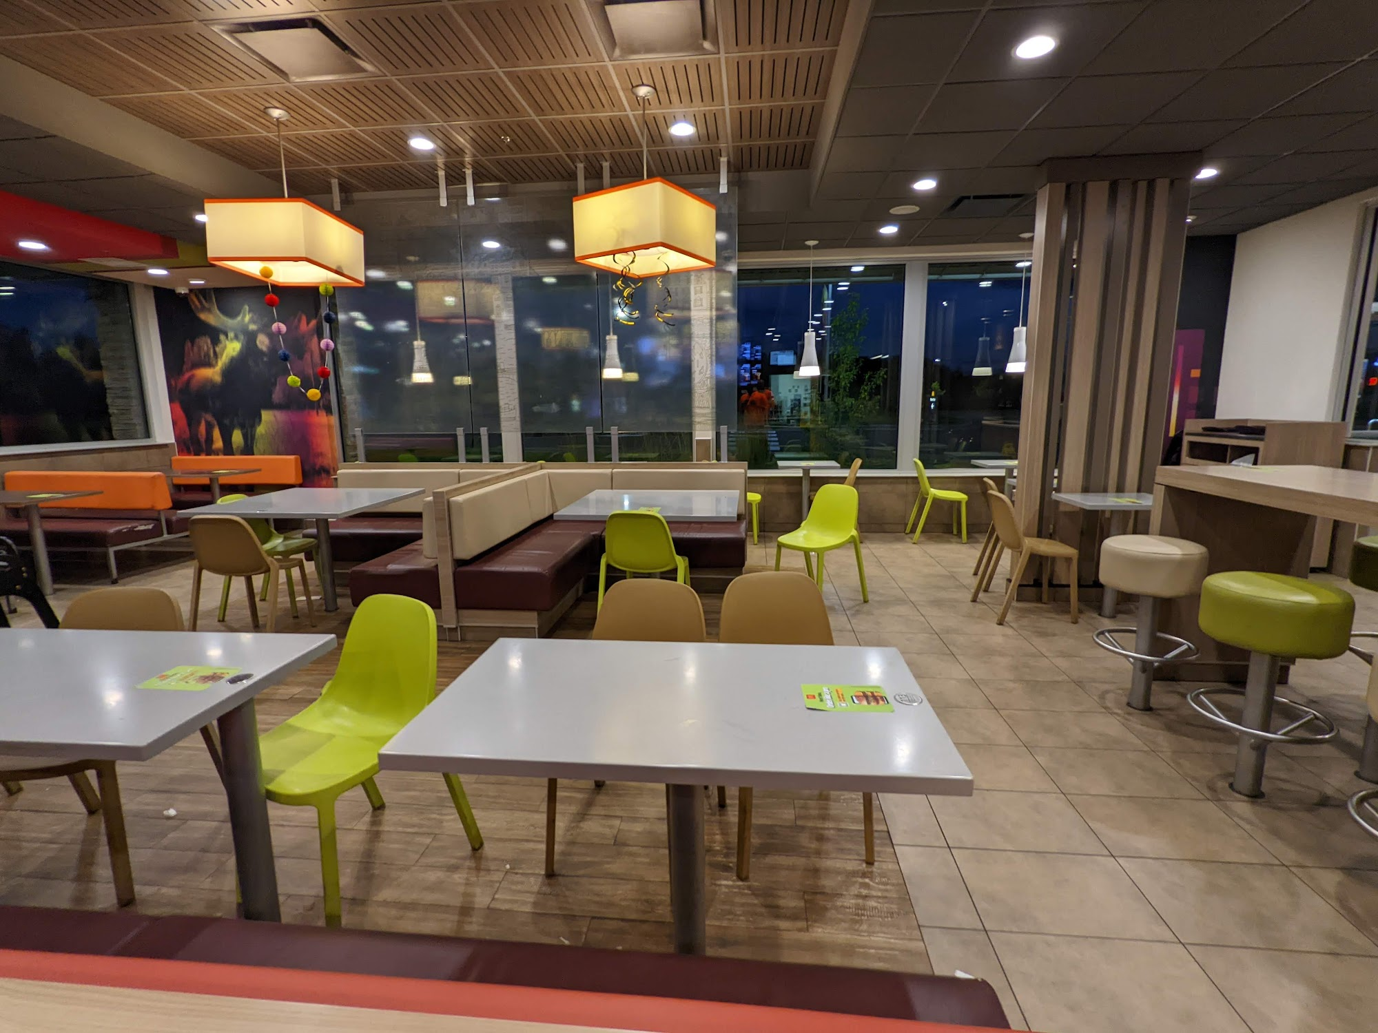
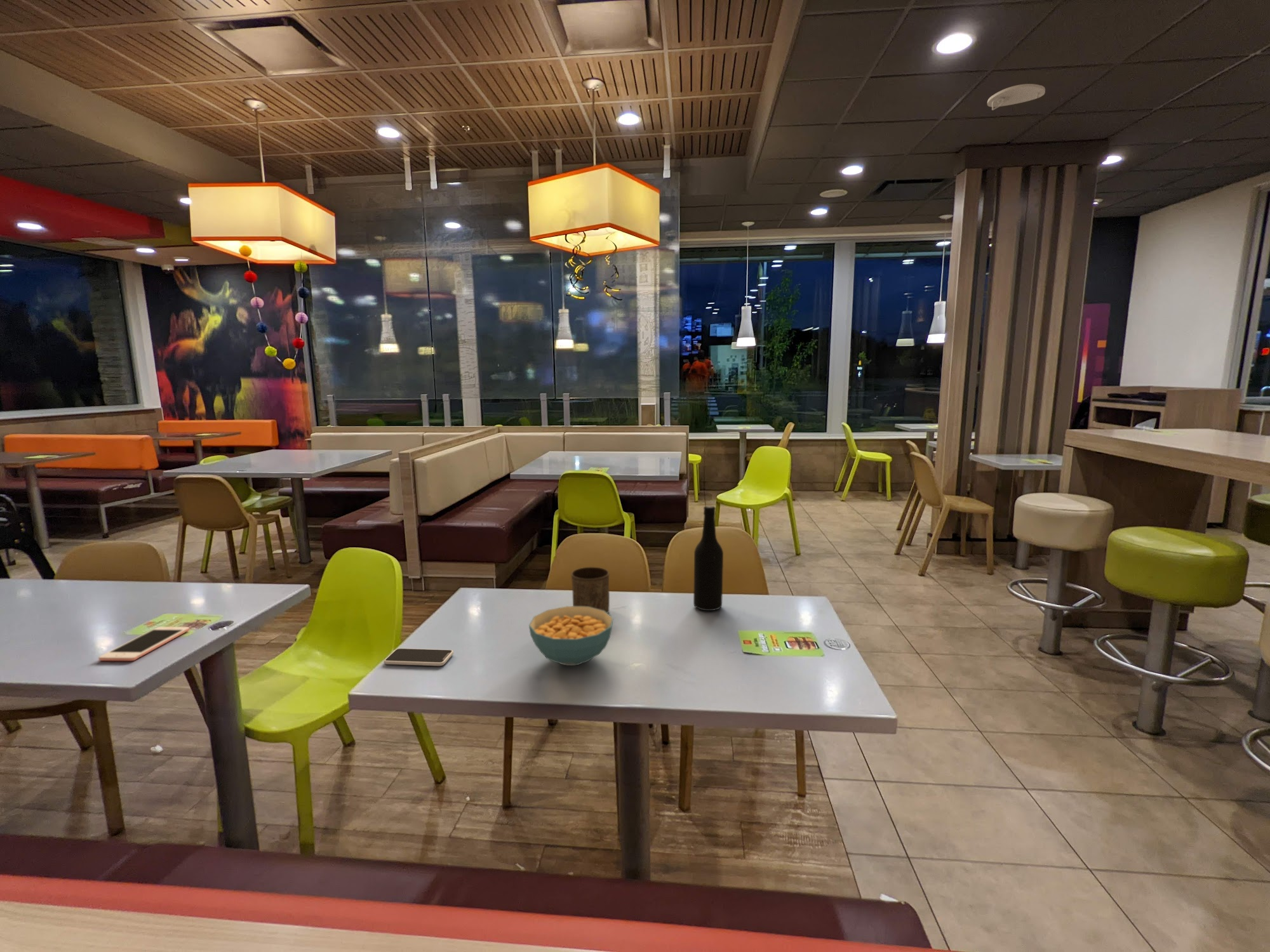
+ cup [571,567,610,614]
+ cell phone [98,626,190,661]
+ bottle [693,505,724,612]
+ smoke detector [987,83,1046,111]
+ smartphone [384,648,454,666]
+ cereal bowl [528,605,614,666]
